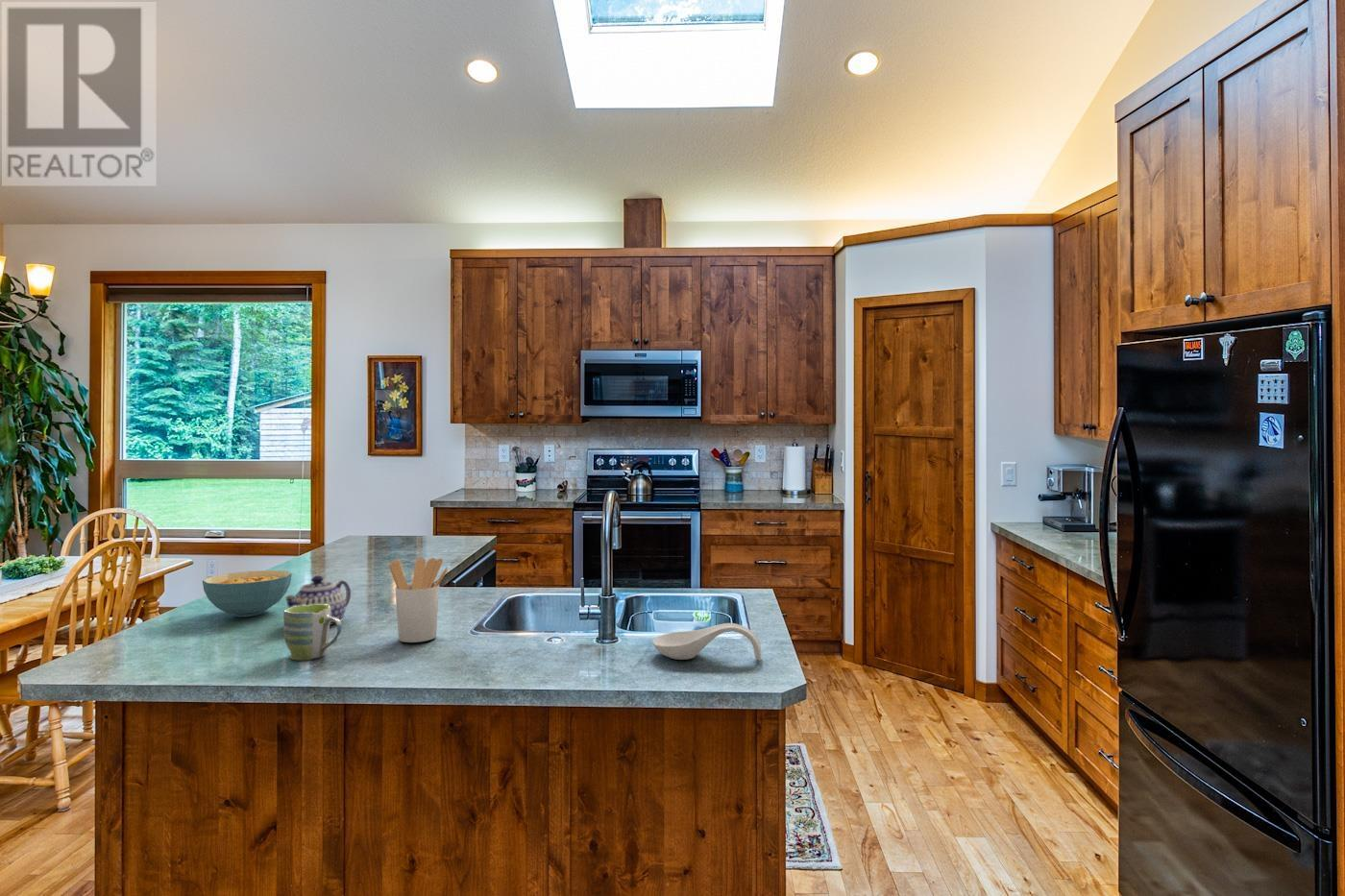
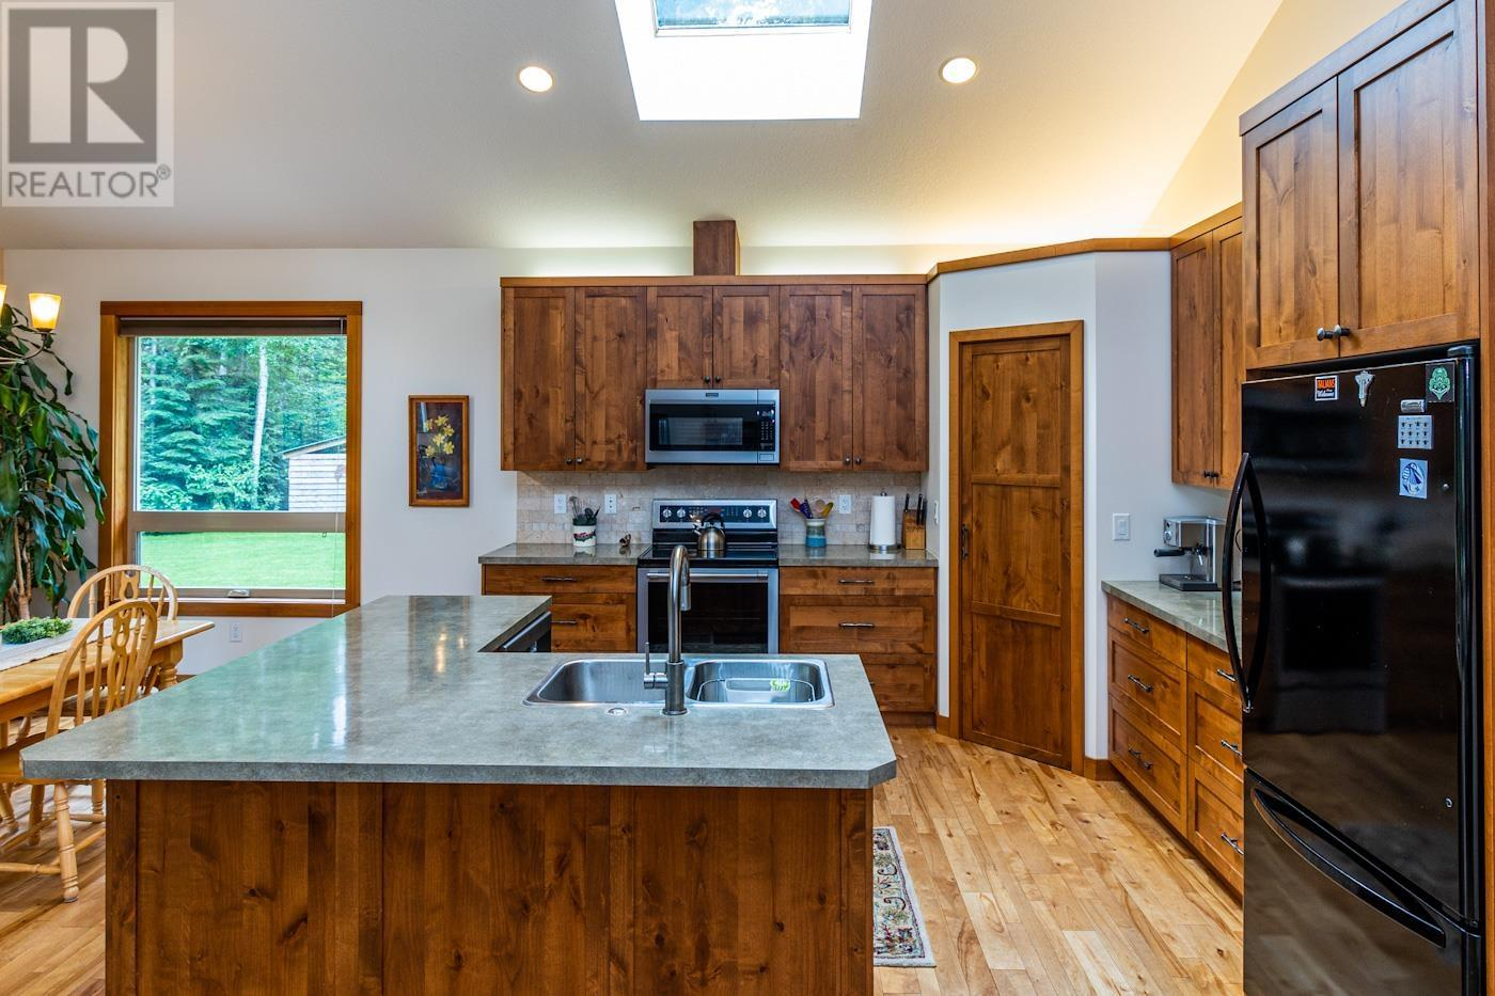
- teapot [284,574,352,626]
- spoon rest [651,622,762,662]
- utensil holder [389,557,449,643]
- cereal bowl [202,569,293,618]
- mug [282,604,343,661]
